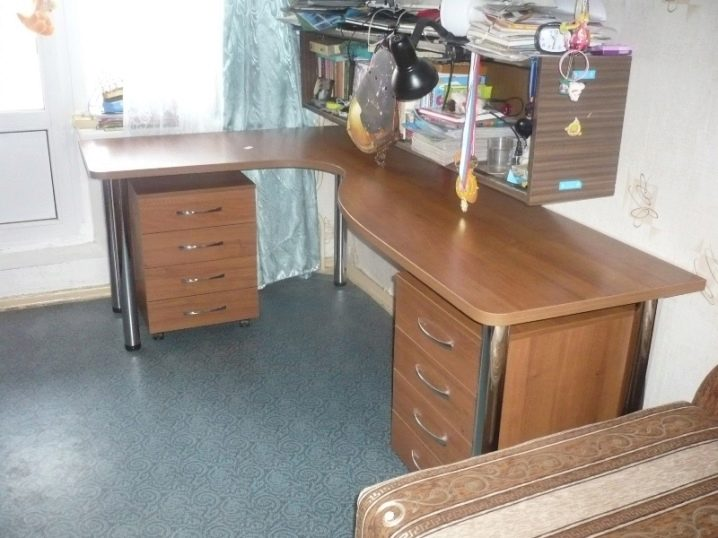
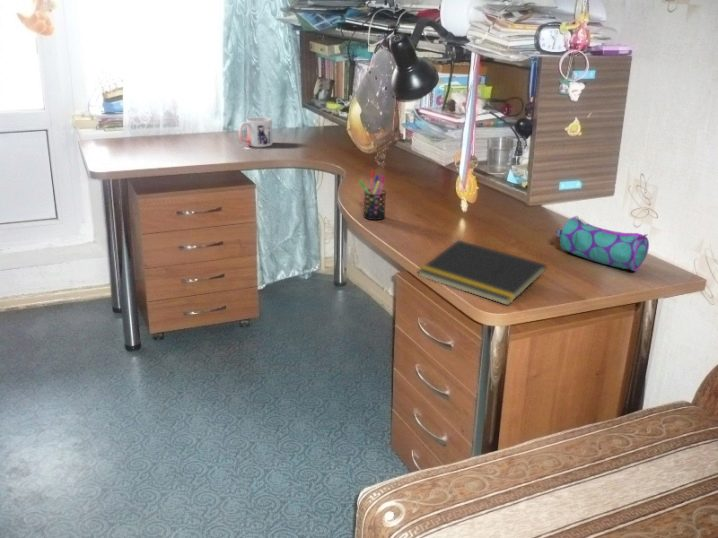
+ pencil case [555,215,650,272]
+ notepad [417,239,548,306]
+ pen holder [358,169,387,221]
+ mug [237,116,273,148]
